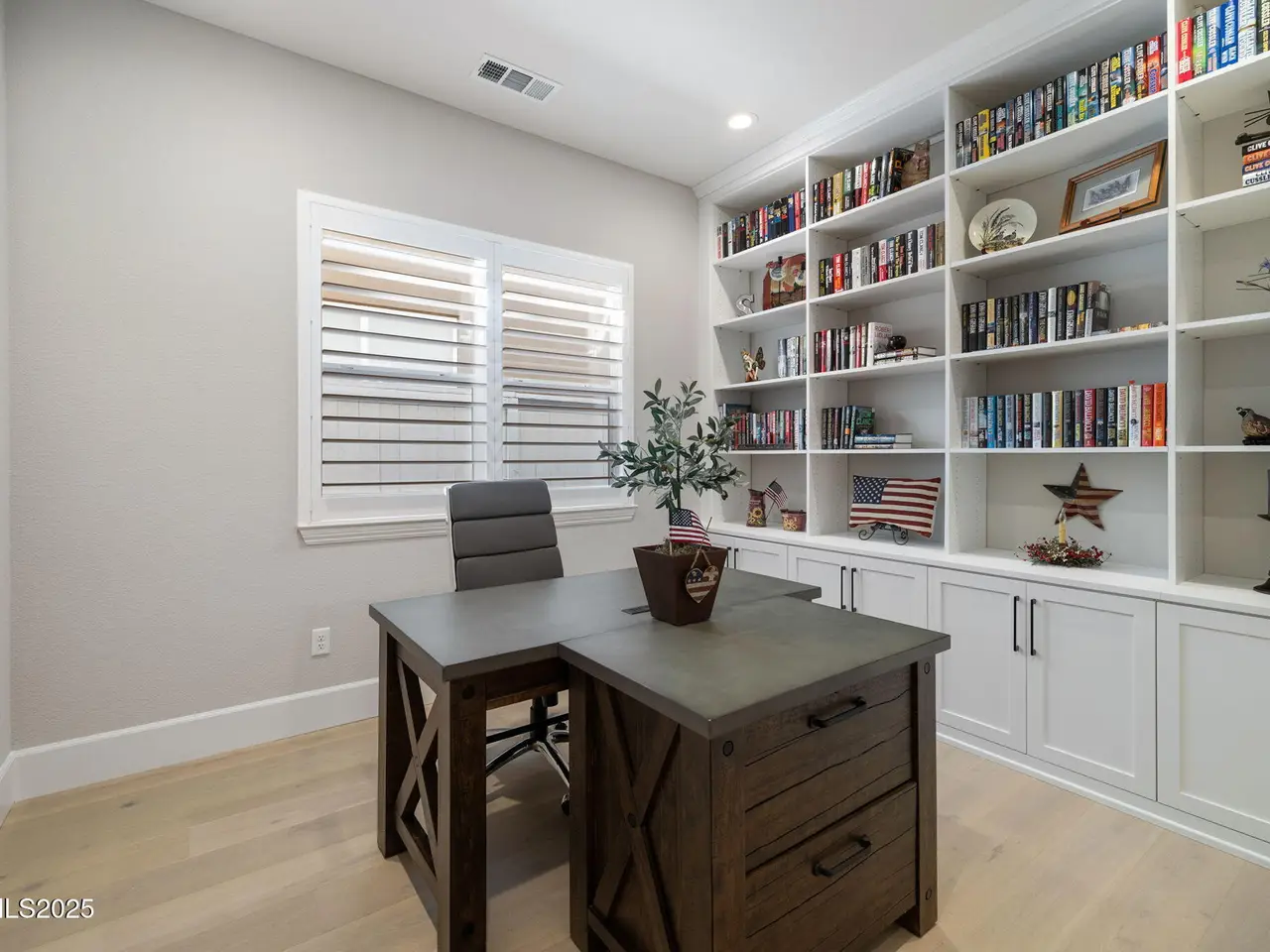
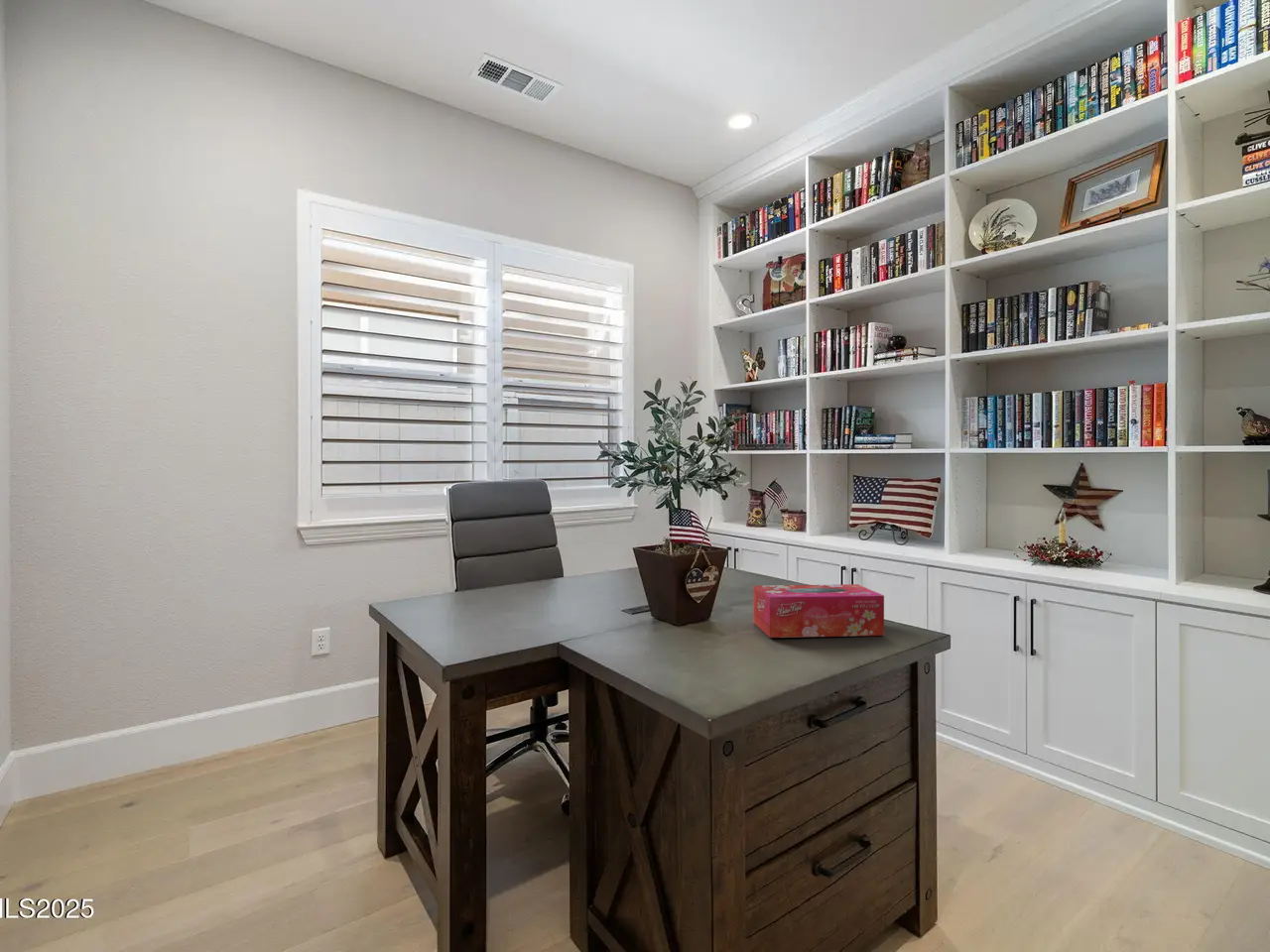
+ tissue box [752,583,885,639]
